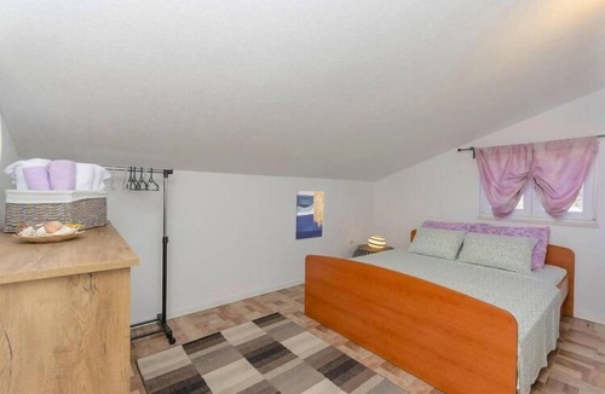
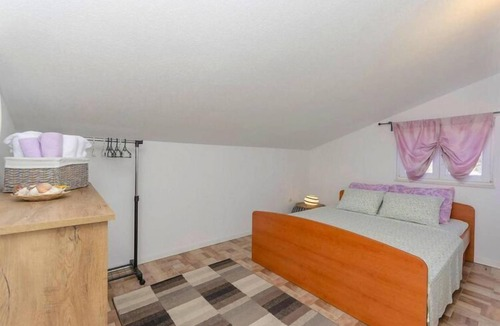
- wall art [294,190,325,241]
